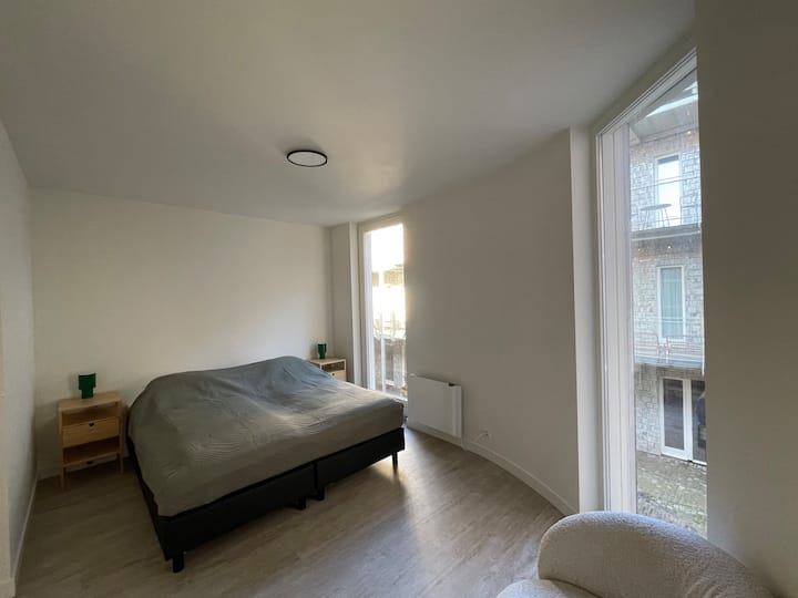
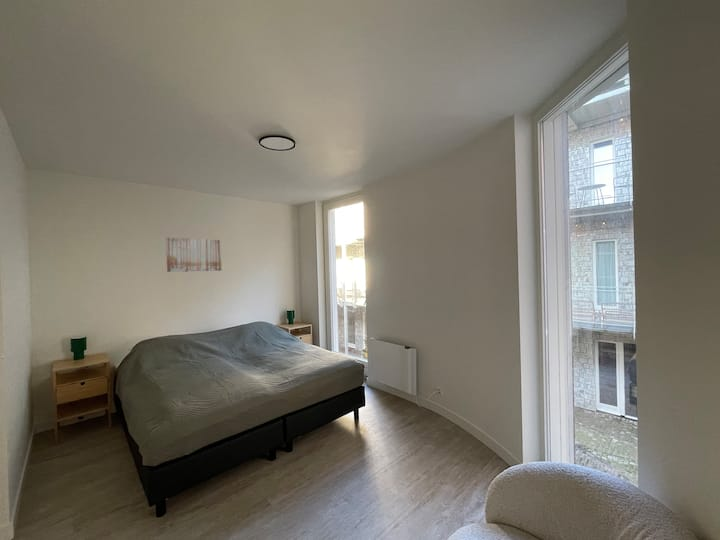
+ wall art [165,237,223,273]
